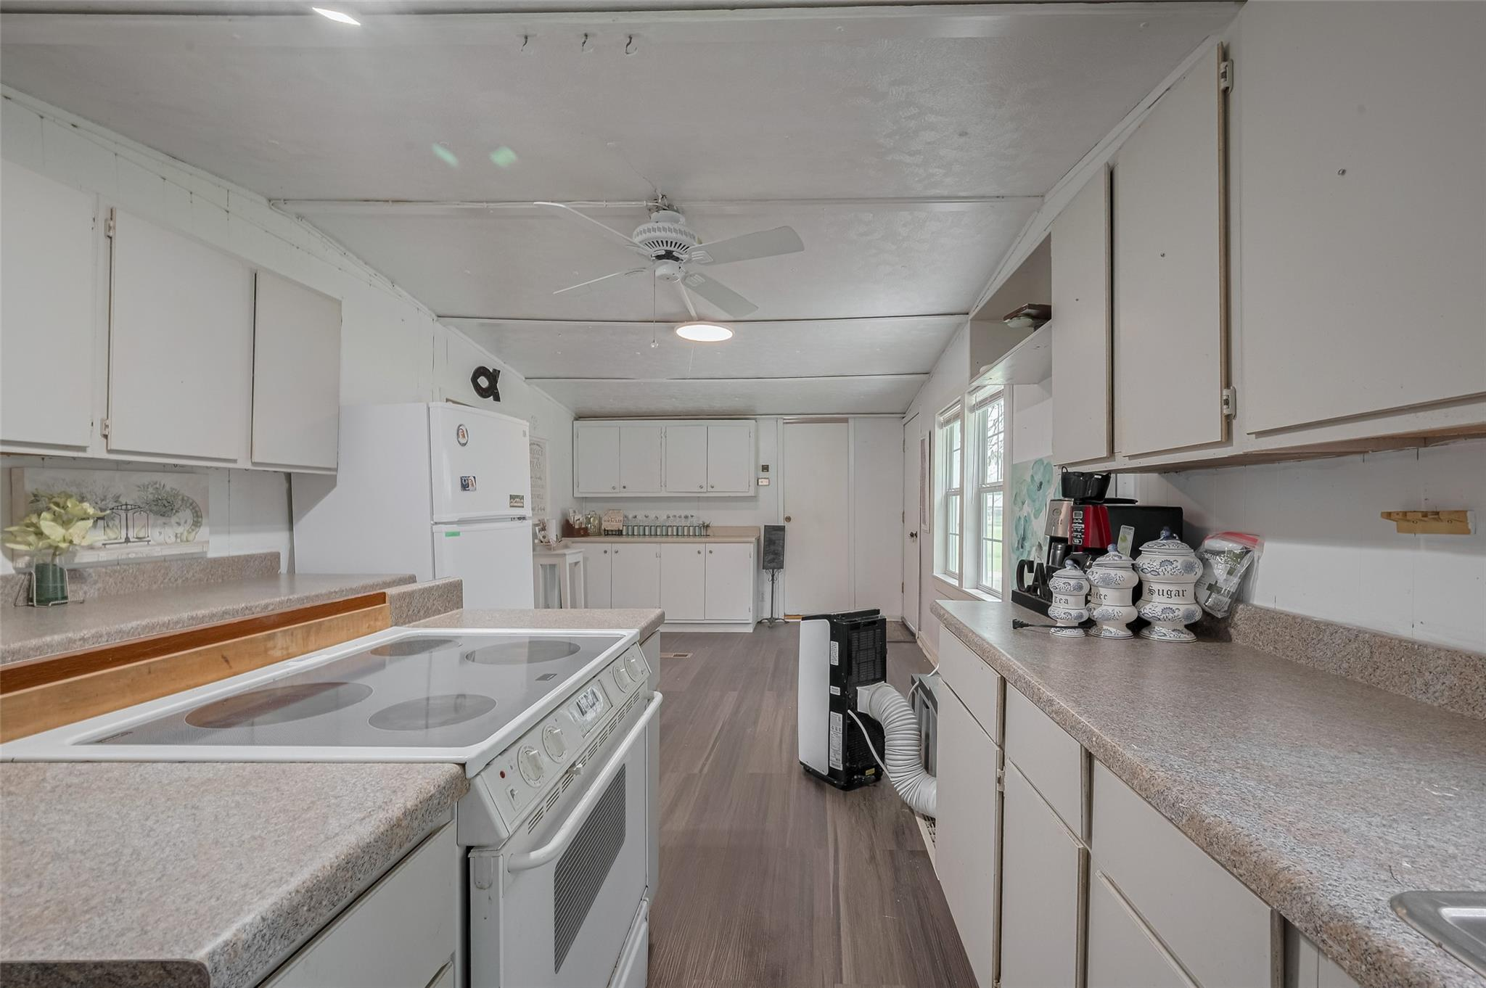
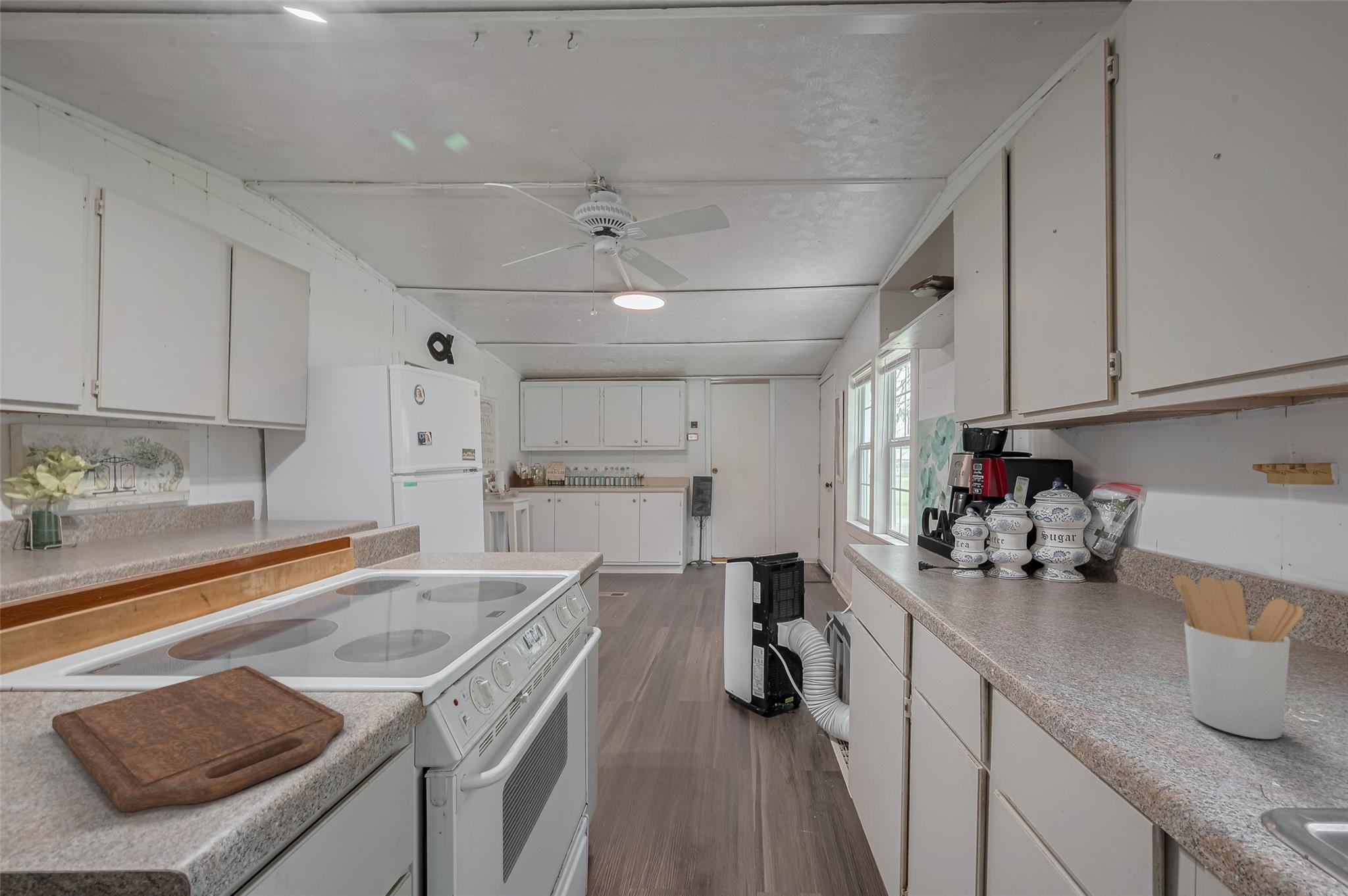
+ utensil holder [1172,574,1305,740]
+ cutting board [51,665,345,813]
